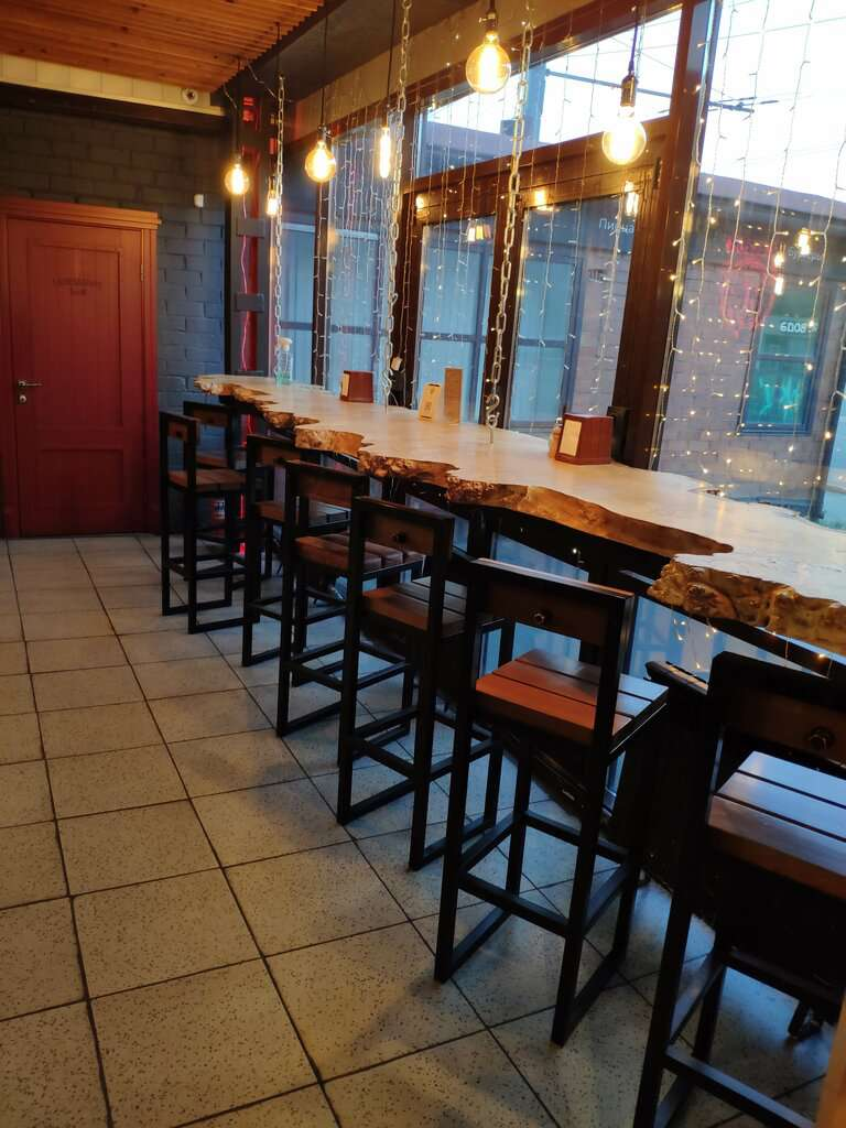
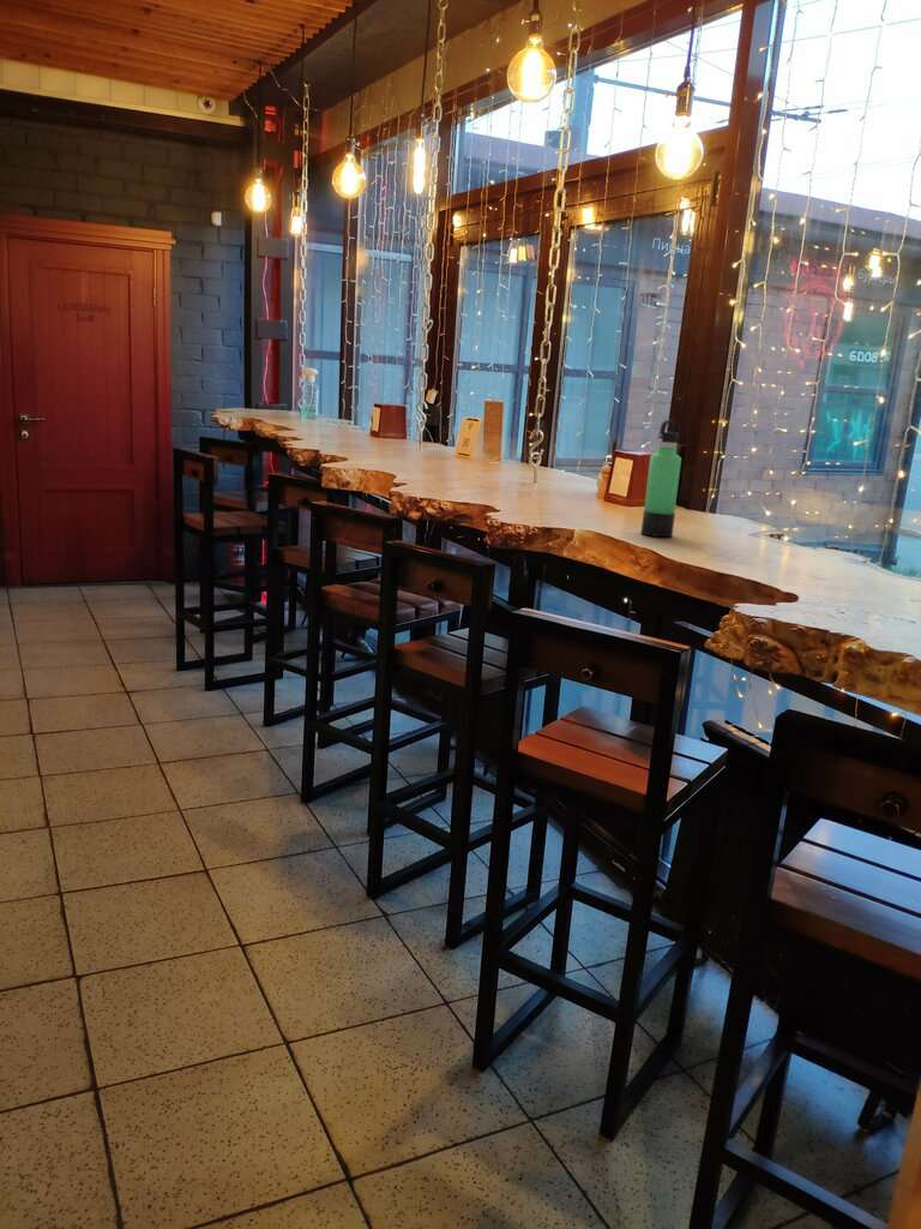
+ thermos bottle [640,419,682,538]
